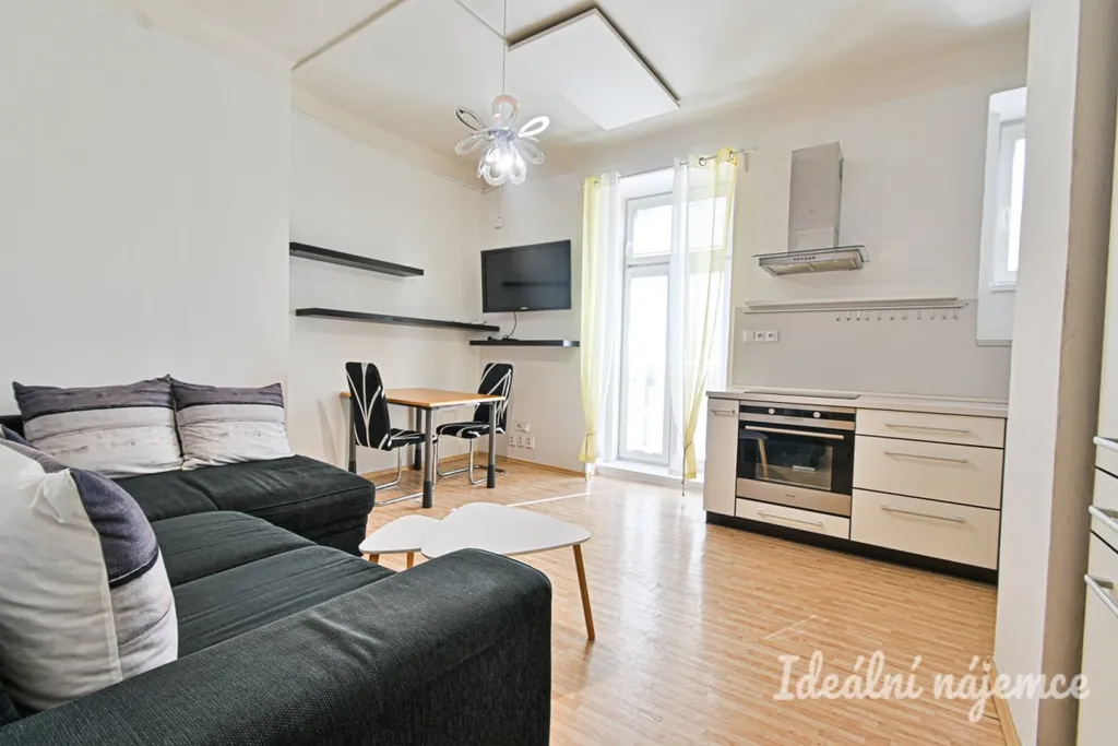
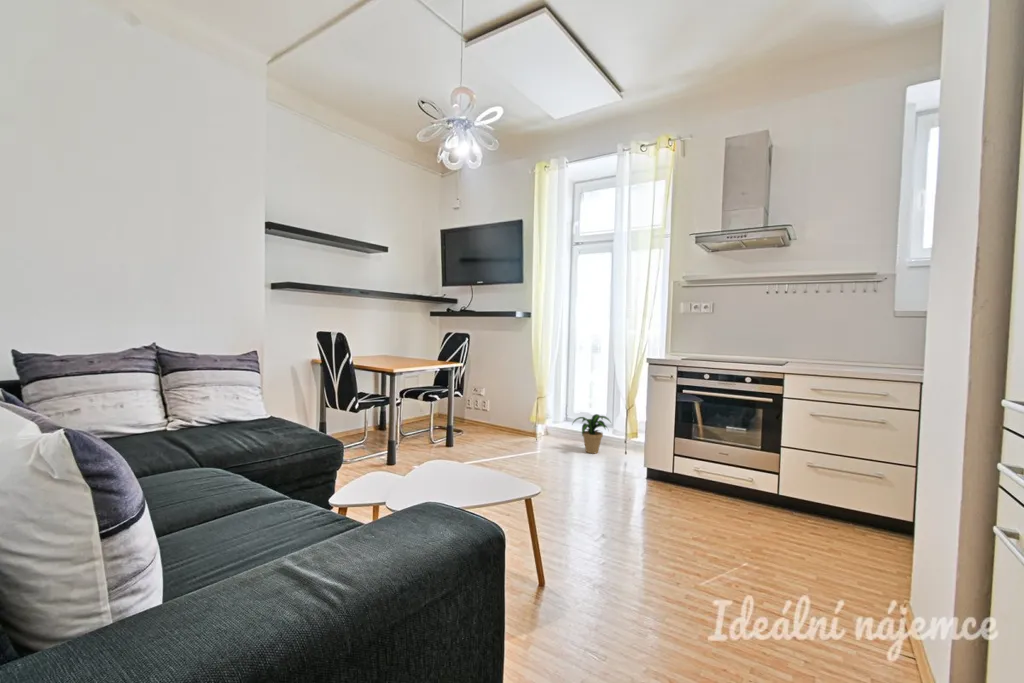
+ potted plant [571,413,613,454]
